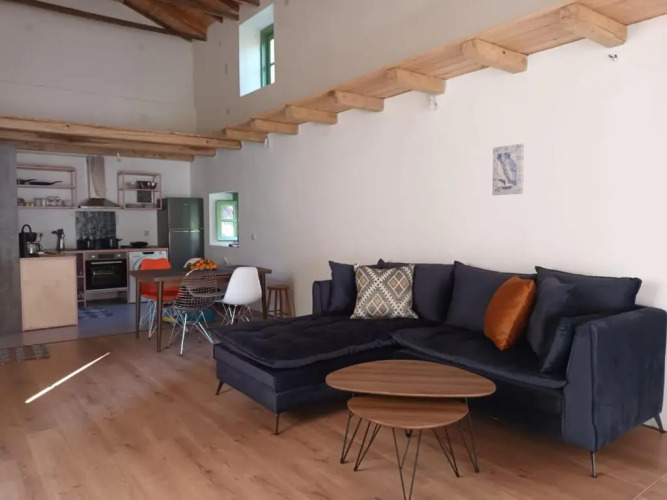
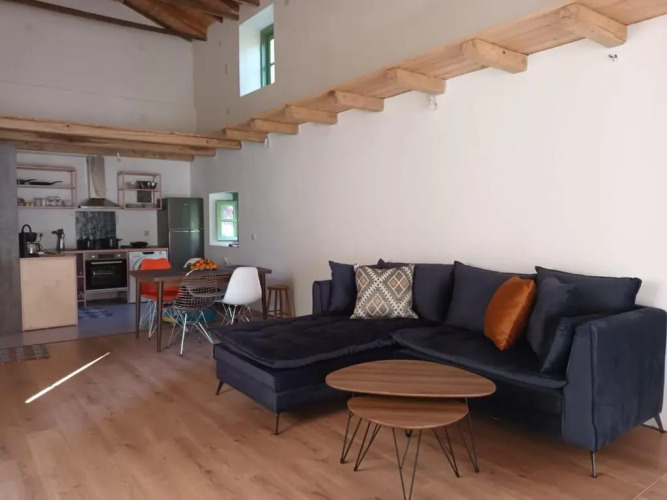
- wall art [491,143,525,196]
